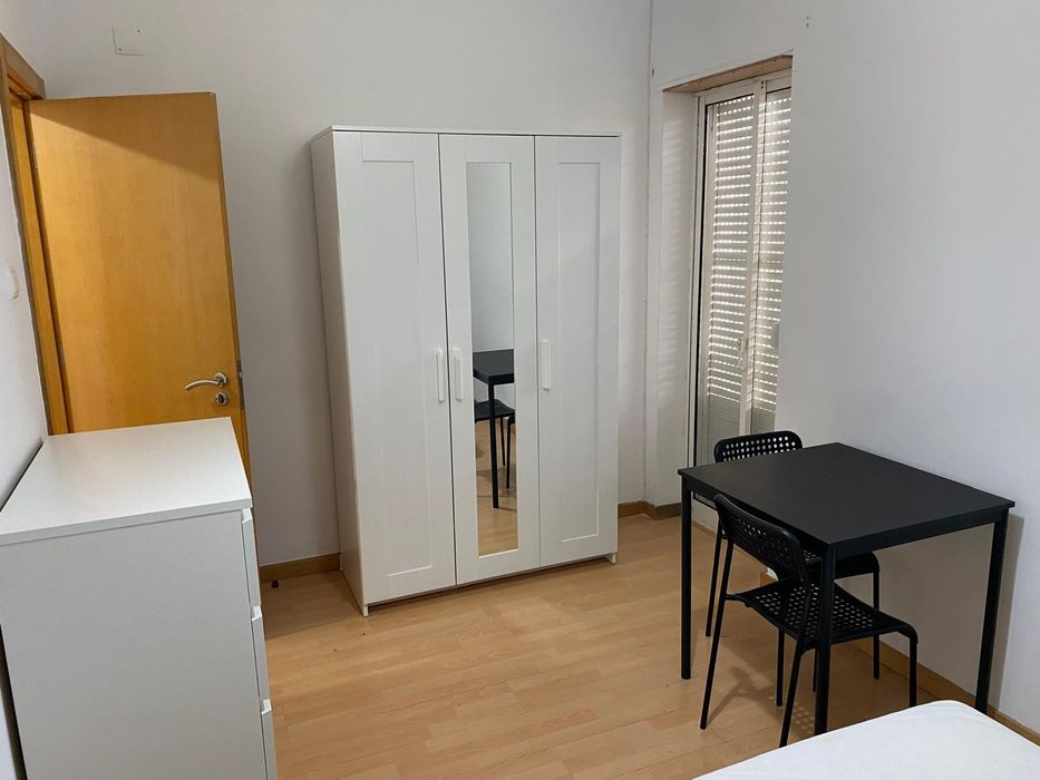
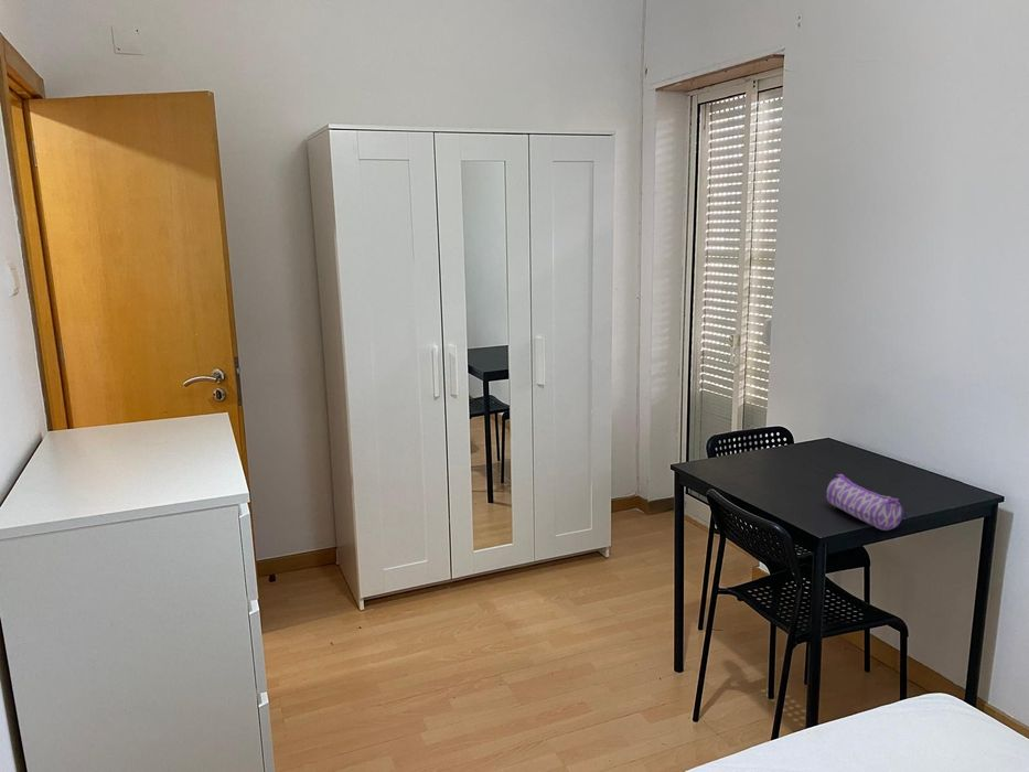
+ pencil case [825,473,908,532]
